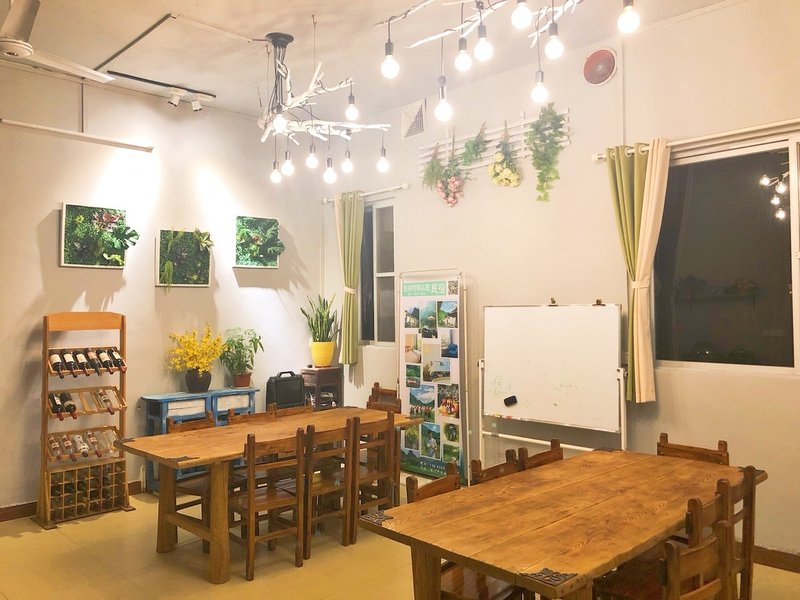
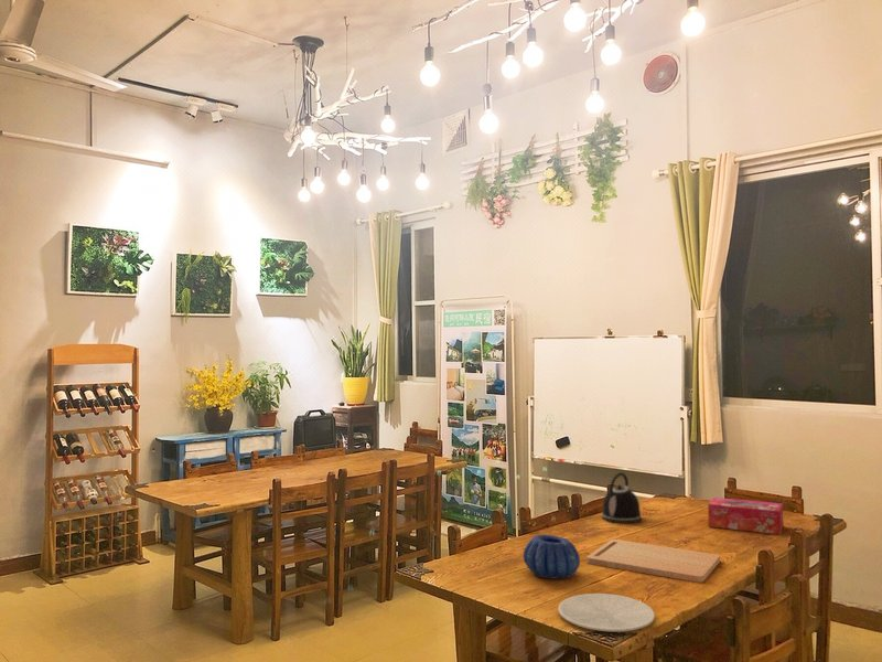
+ kettle [601,471,643,524]
+ cutting board [585,538,721,584]
+ tissue box [707,496,784,535]
+ decorative bowl [523,534,581,579]
+ plate [557,592,656,633]
